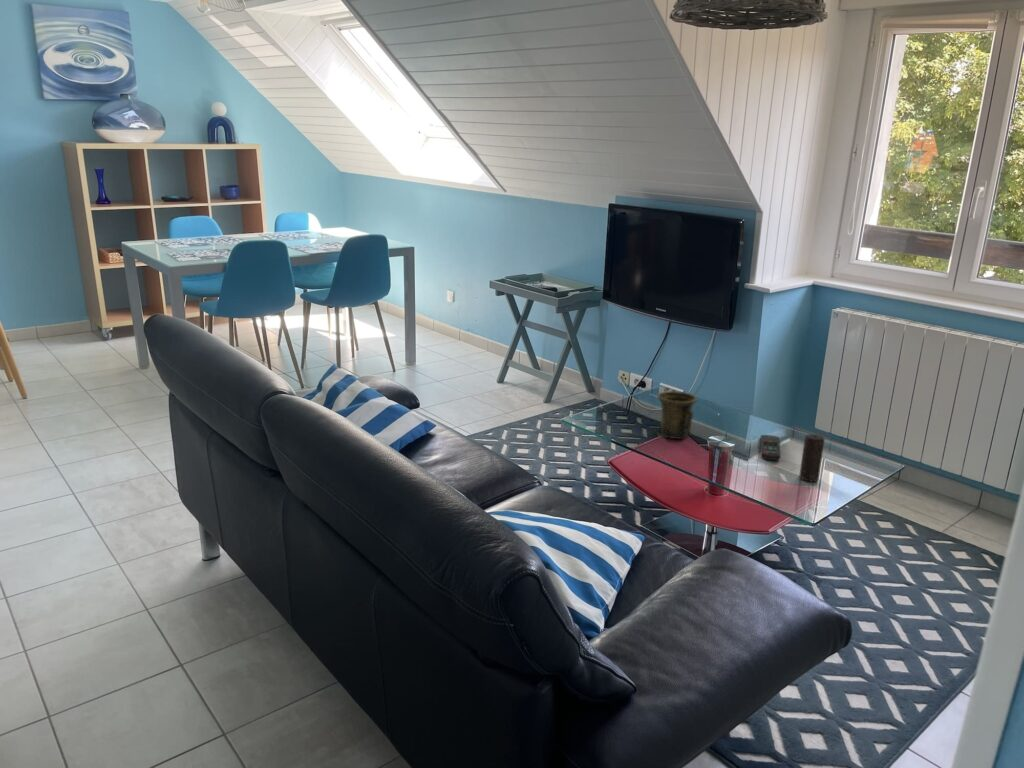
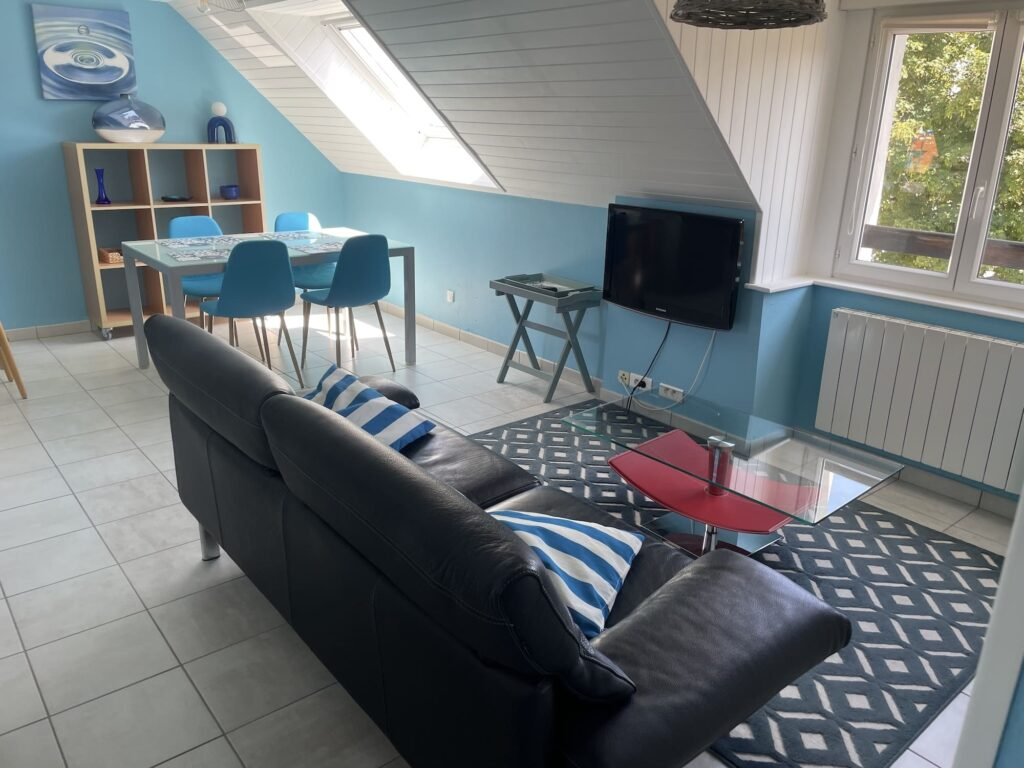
- remote control [760,434,782,461]
- mug [656,390,699,440]
- candle [799,433,825,482]
